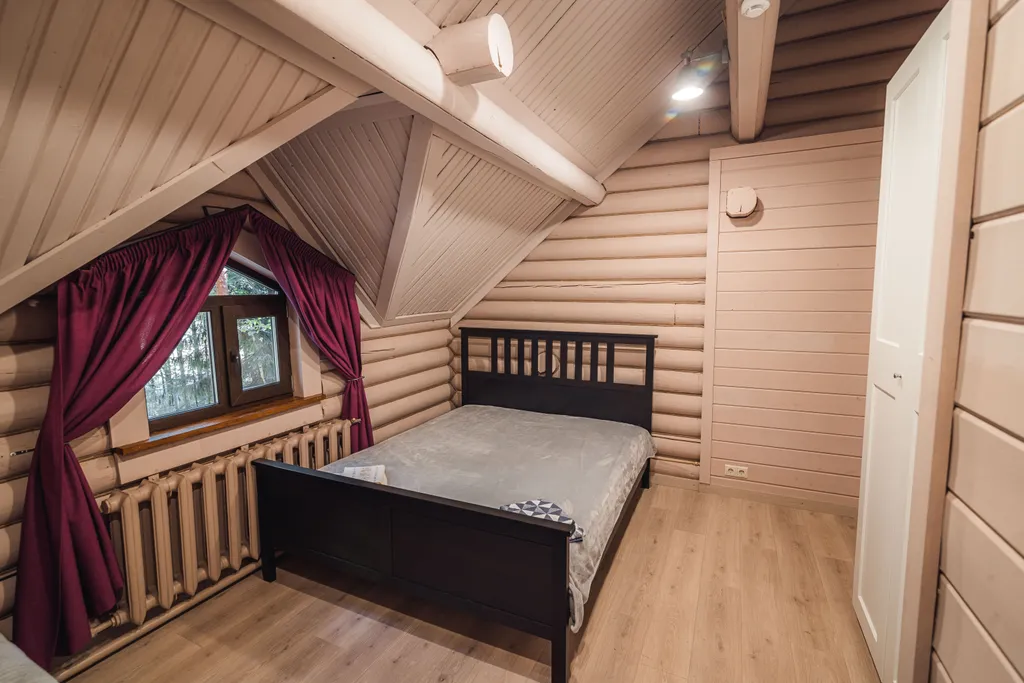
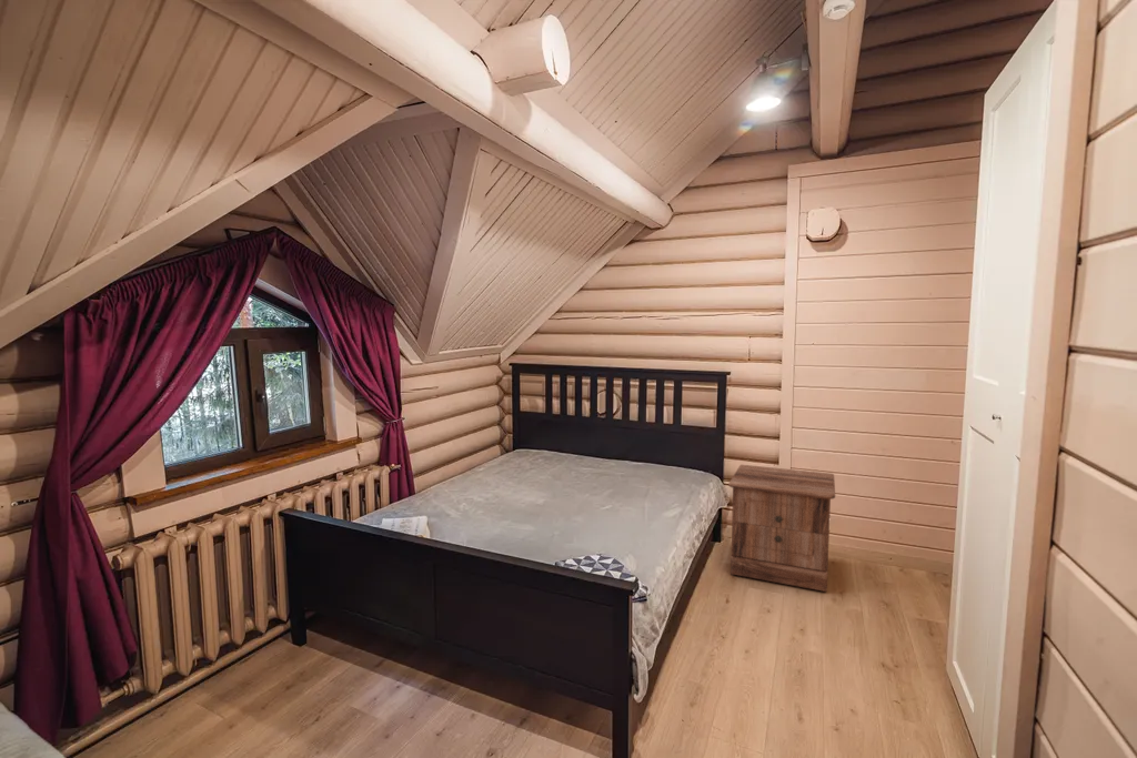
+ nightstand [727,464,836,593]
